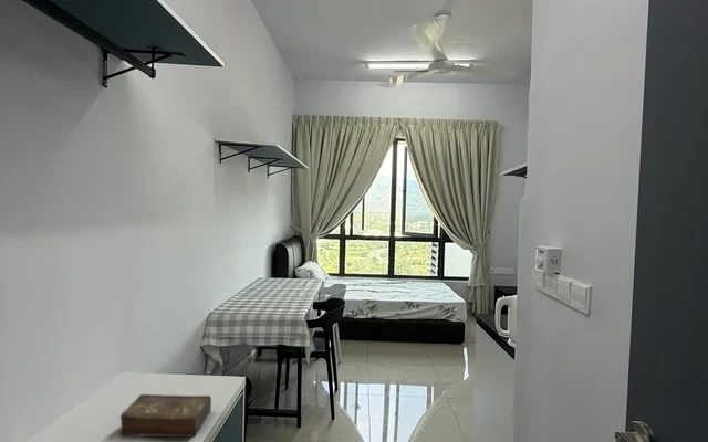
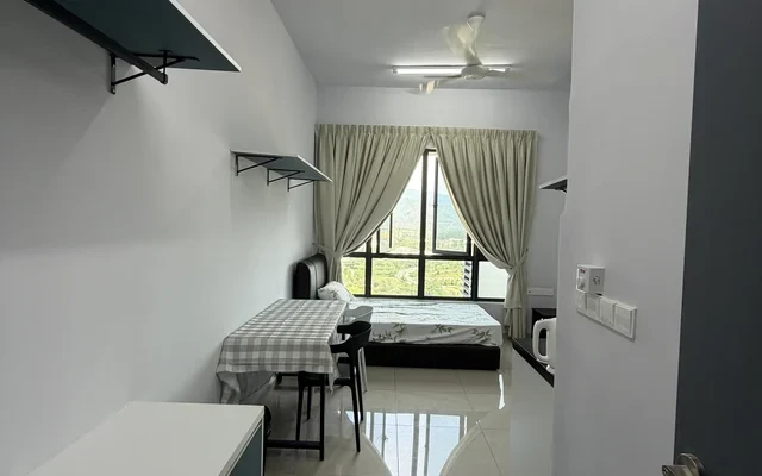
- book [118,393,212,438]
